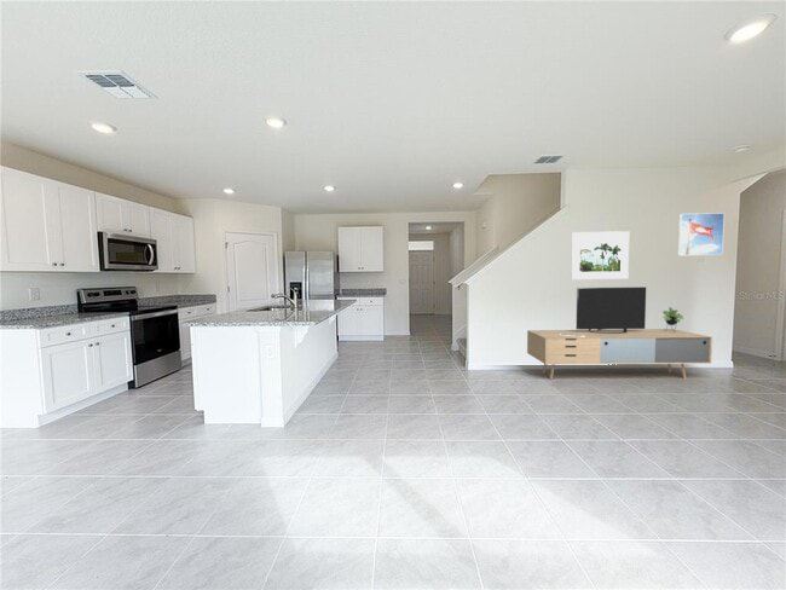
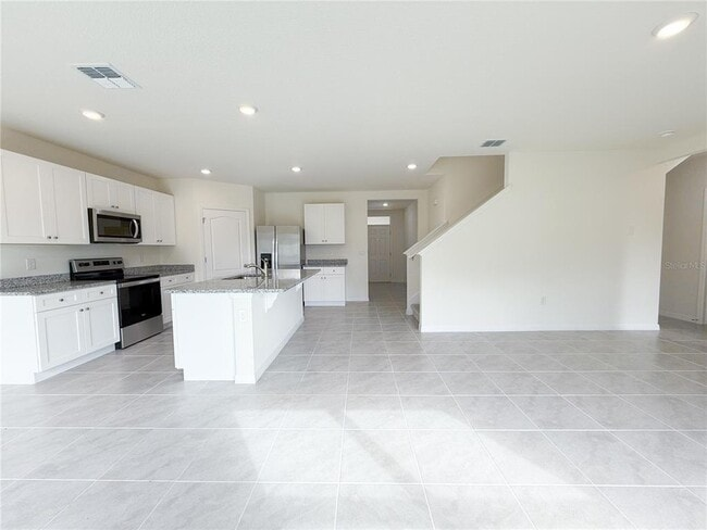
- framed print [570,230,630,280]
- media console [526,287,713,381]
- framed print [677,212,726,256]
